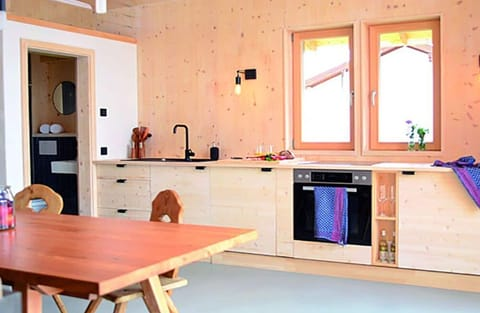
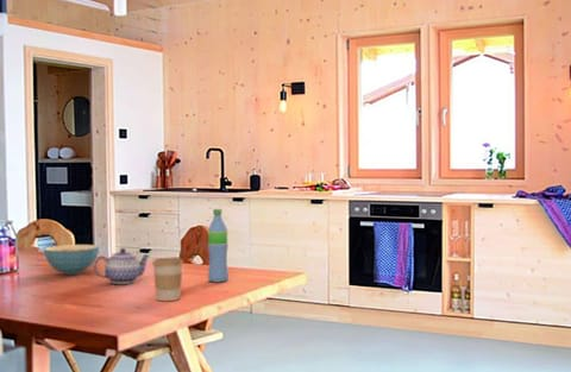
+ cereal bowl [43,244,100,276]
+ coffee cup [151,256,184,302]
+ teapot [93,247,151,285]
+ water bottle [207,208,230,283]
